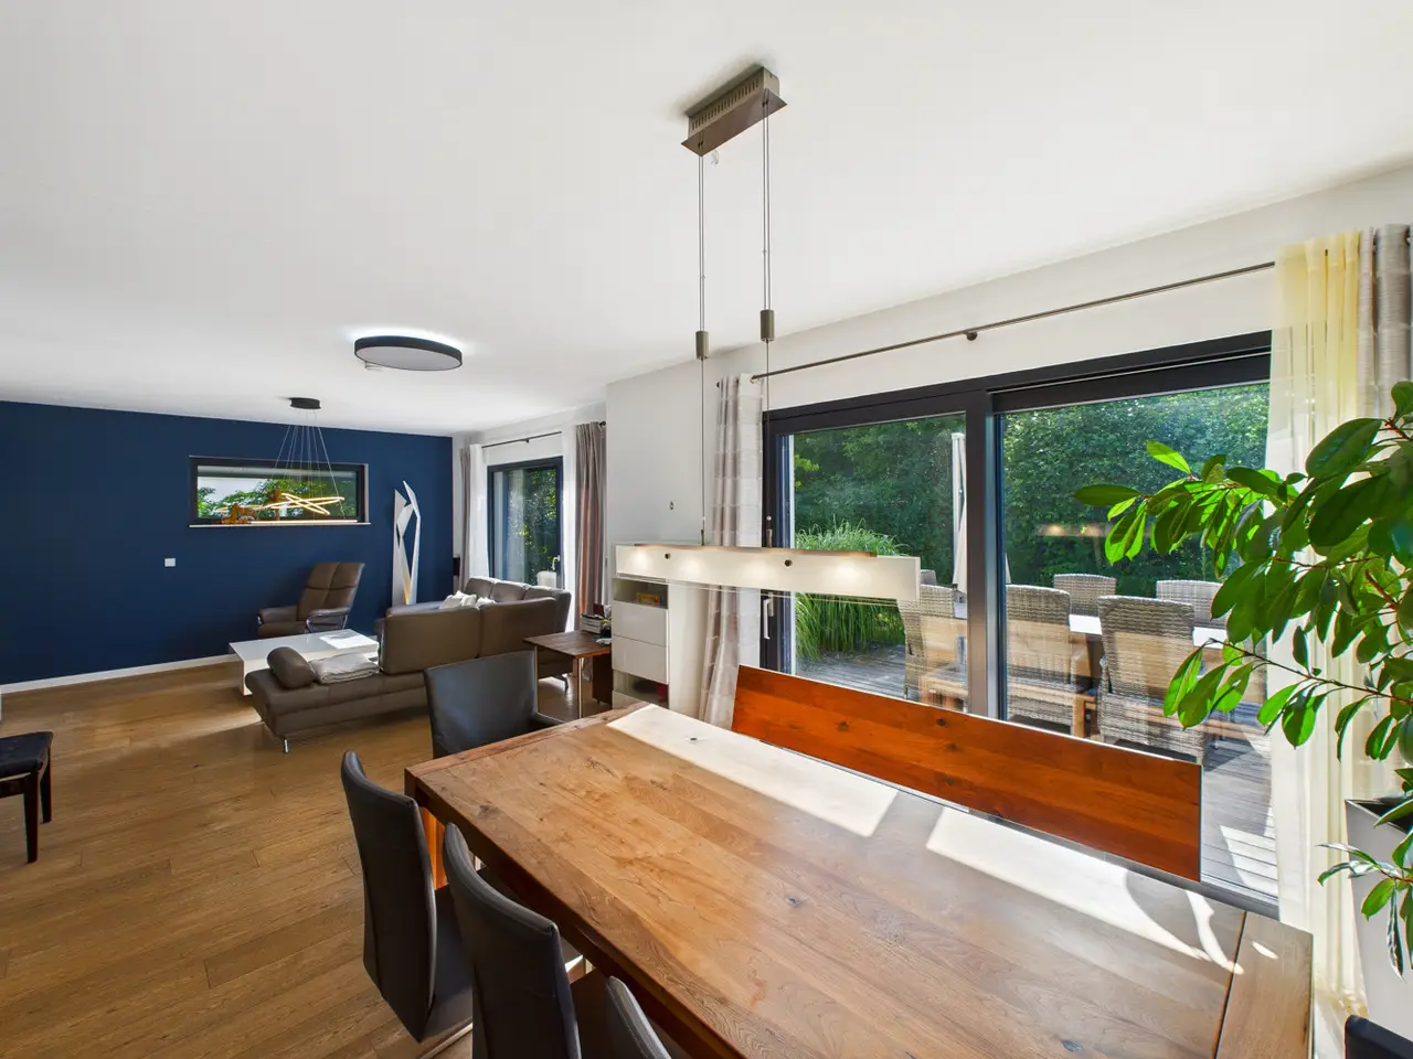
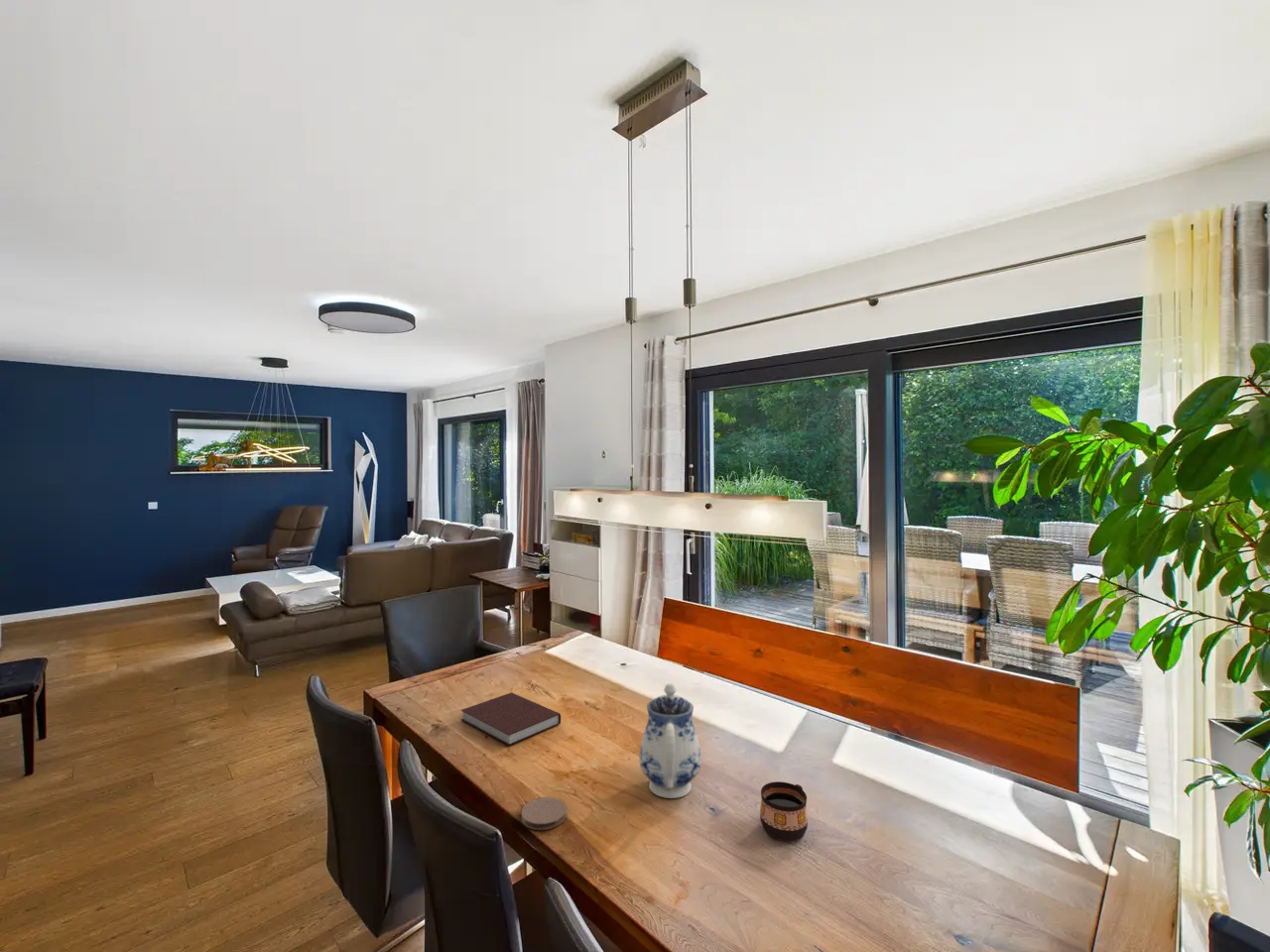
+ notebook [460,691,562,747]
+ teapot [638,682,702,799]
+ cup [759,780,809,842]
+ coaster [521,796,568,831]
